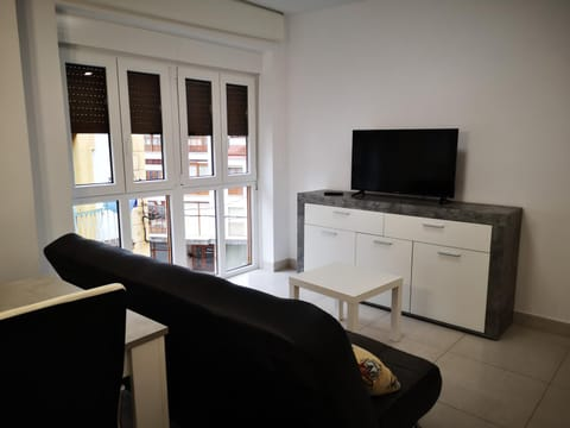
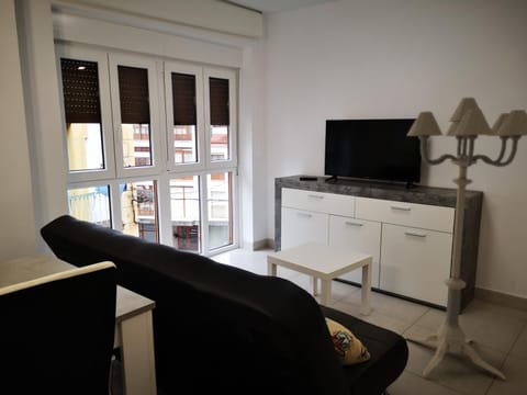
+ floor lamp [403,97,527,381]
